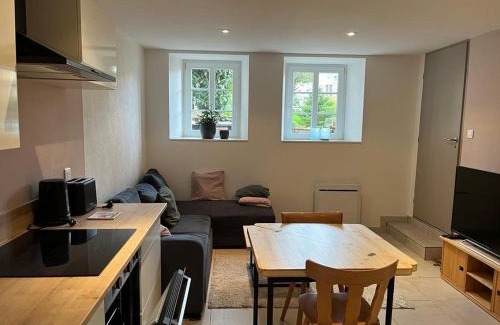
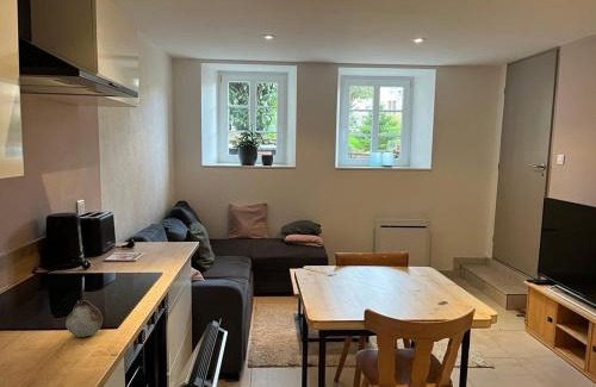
+ fruit [64,299,104,338]
